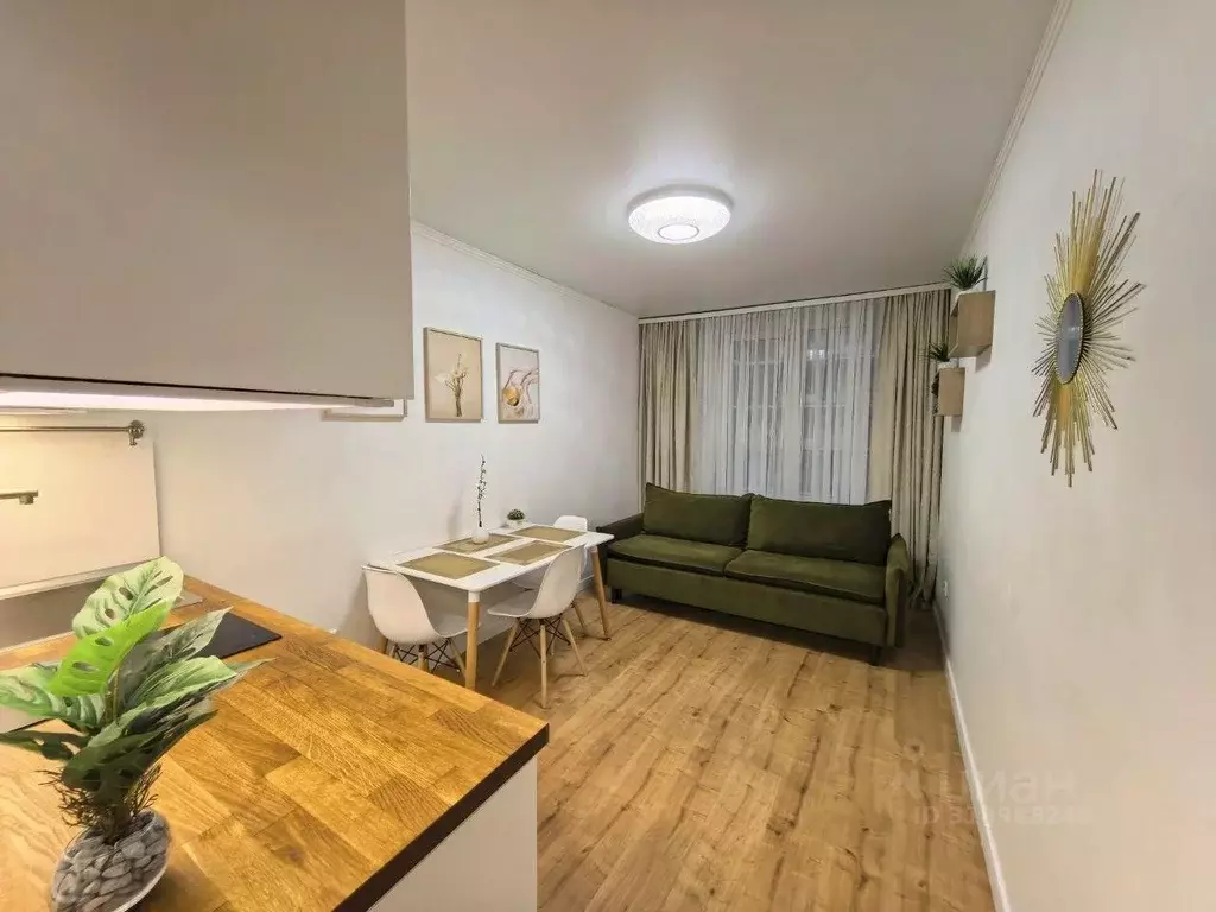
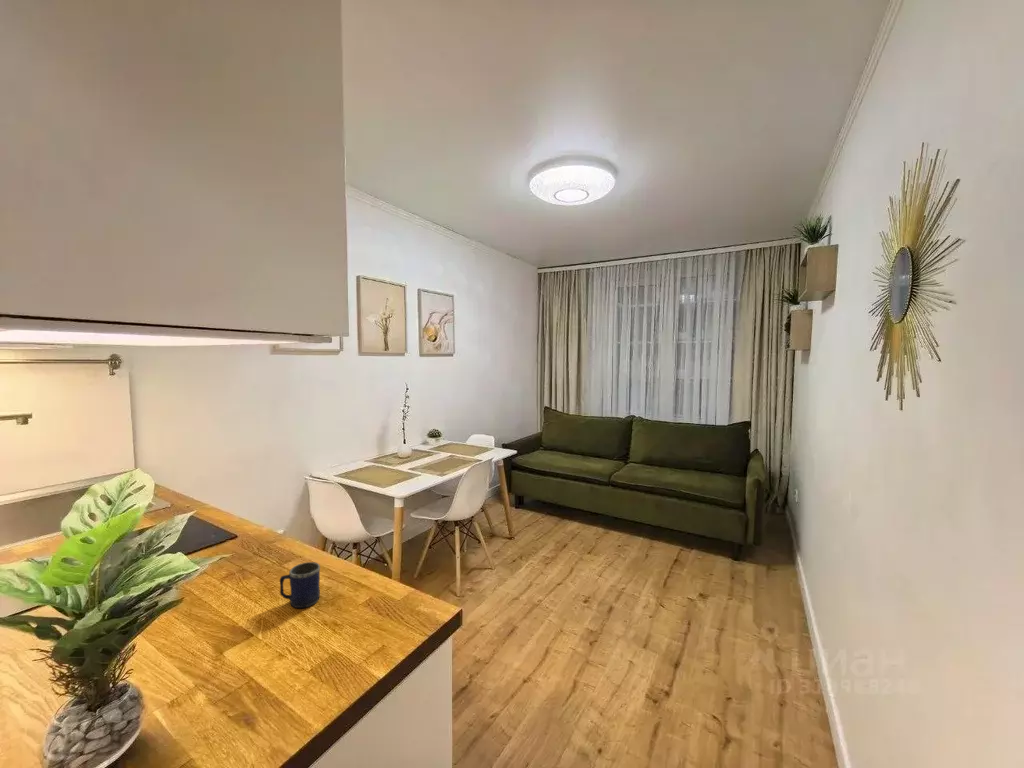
+ mug [279,561,321,609]
